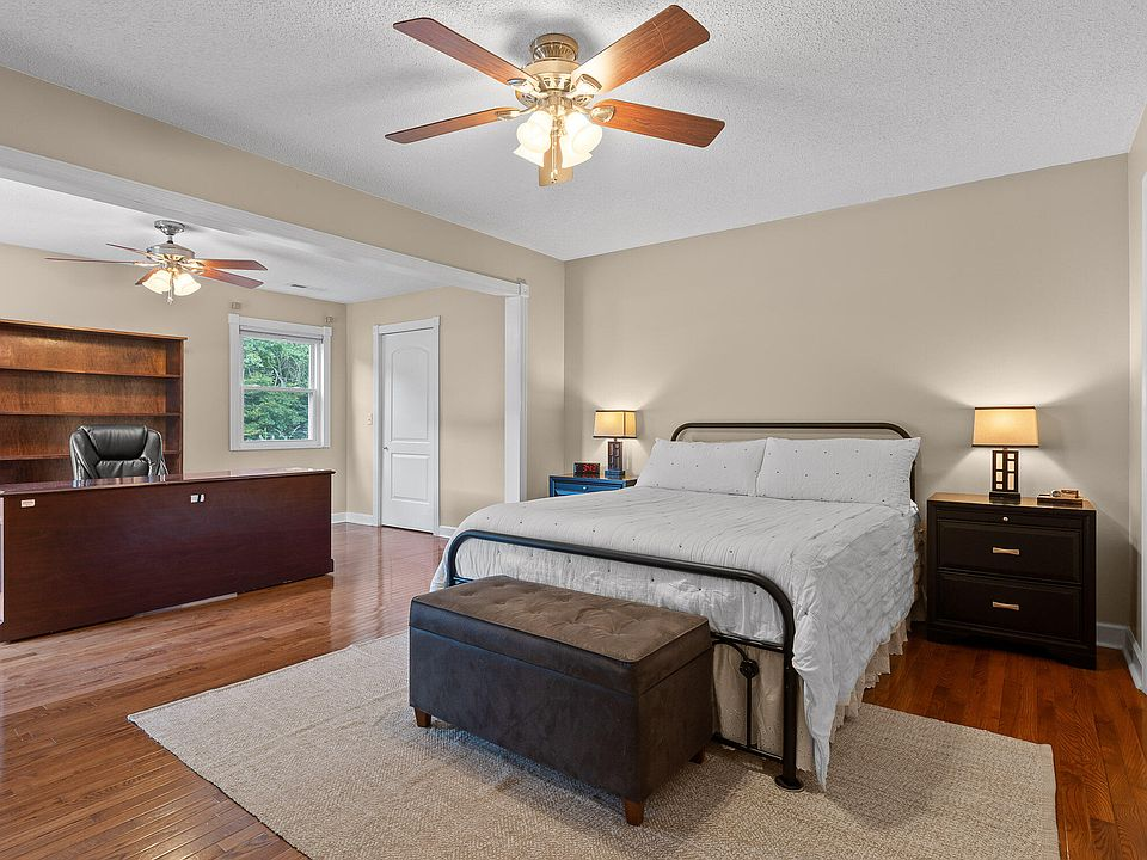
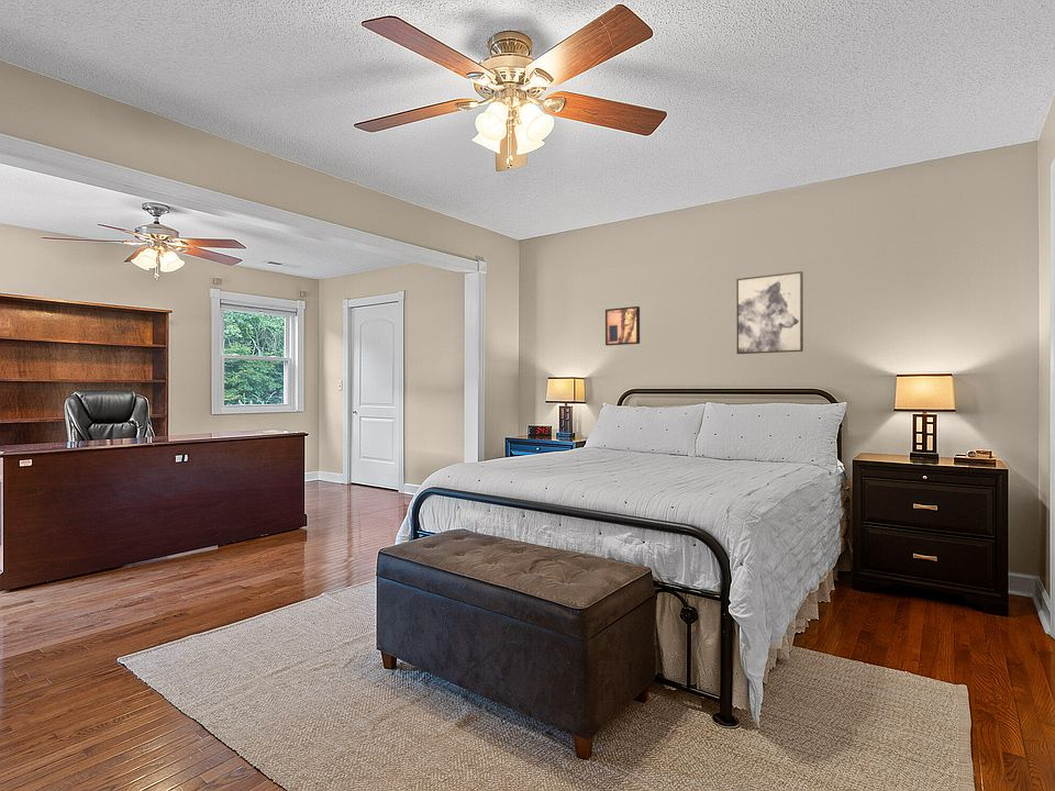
+ wall art [735,270,804,355]
+ wall art [604,305,641,347]
